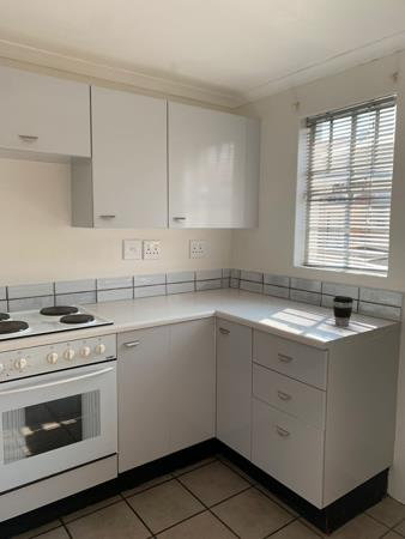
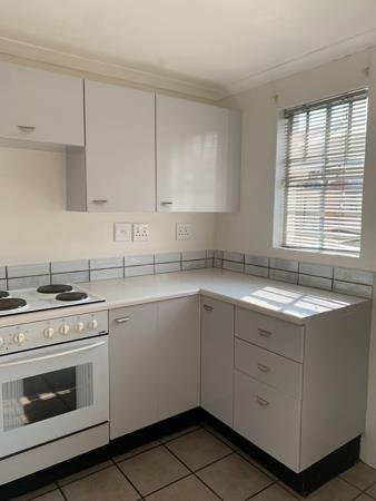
- coffee cup [332,295,355,327]
